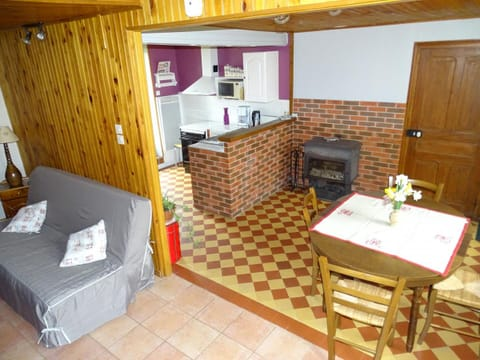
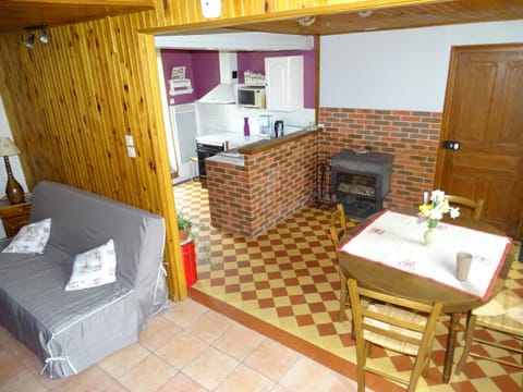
+ cup [454,250,474,282]
